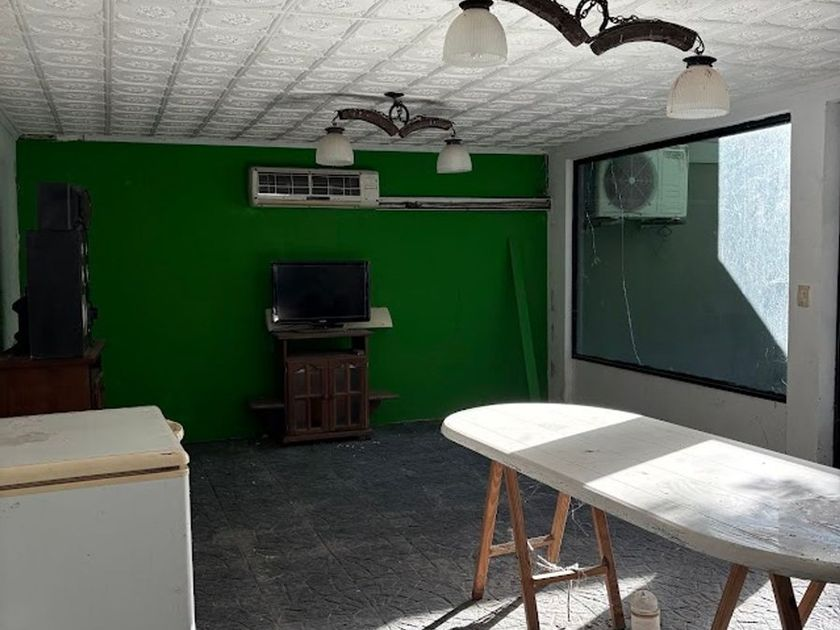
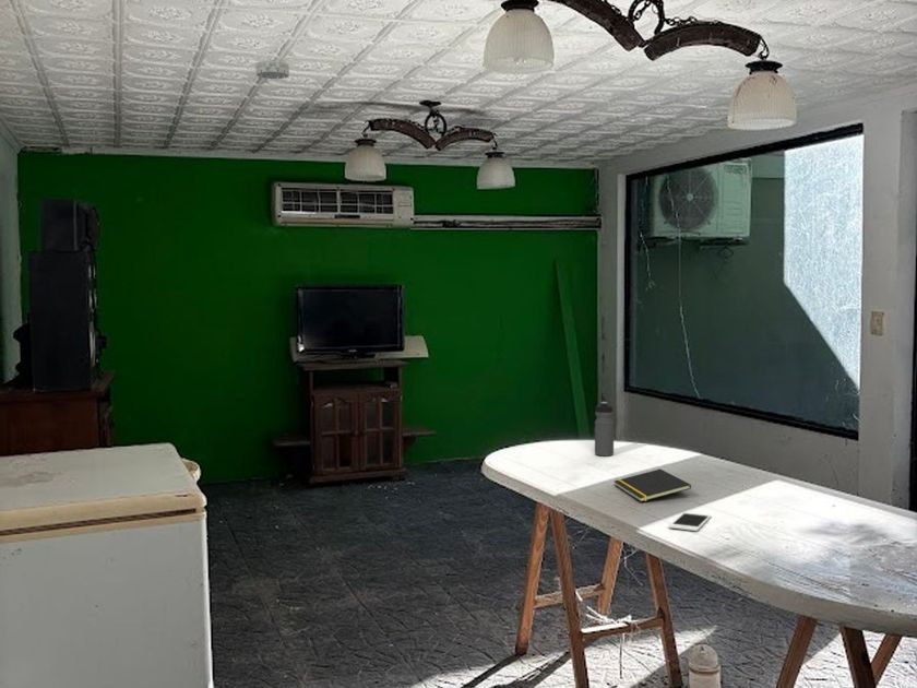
+ smoke detector [255,59,290,80]
+ cell phone [668,511,712,532]
+ water bottle [594,401,615,458]
+ notepad [612,468,692,503]
